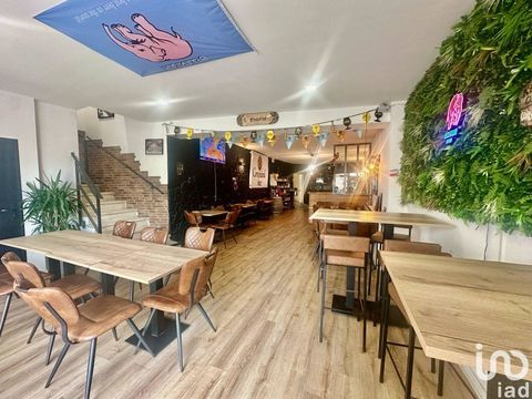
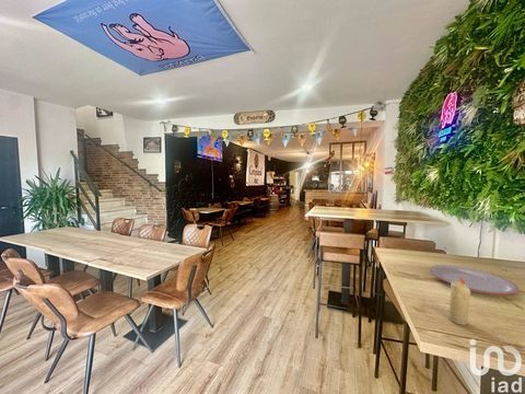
+ plate [429,264,521,296]
+ candle [447,277,471,326]
